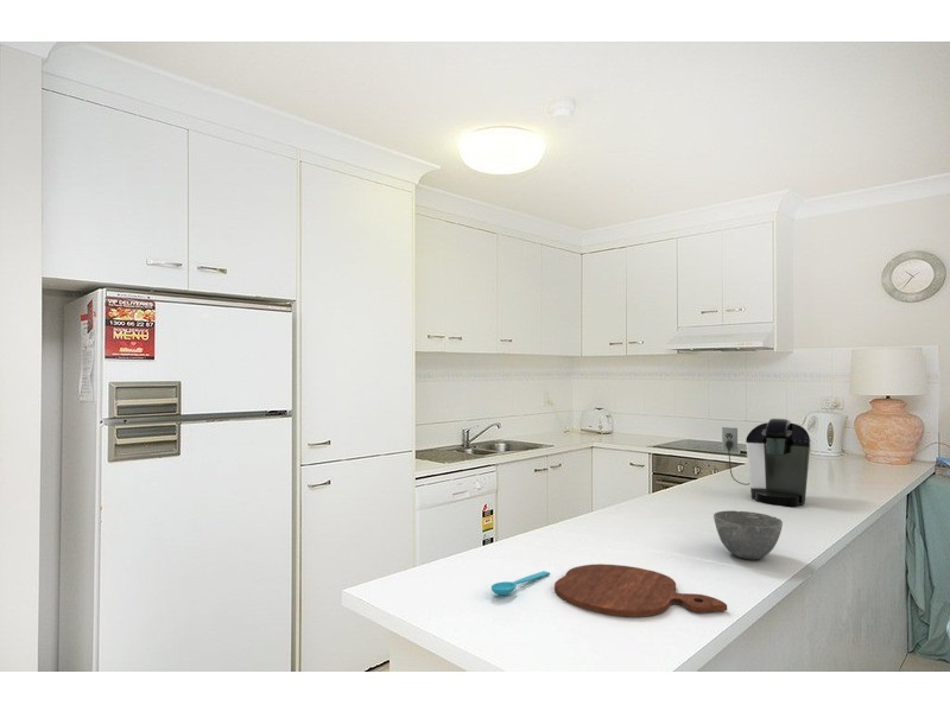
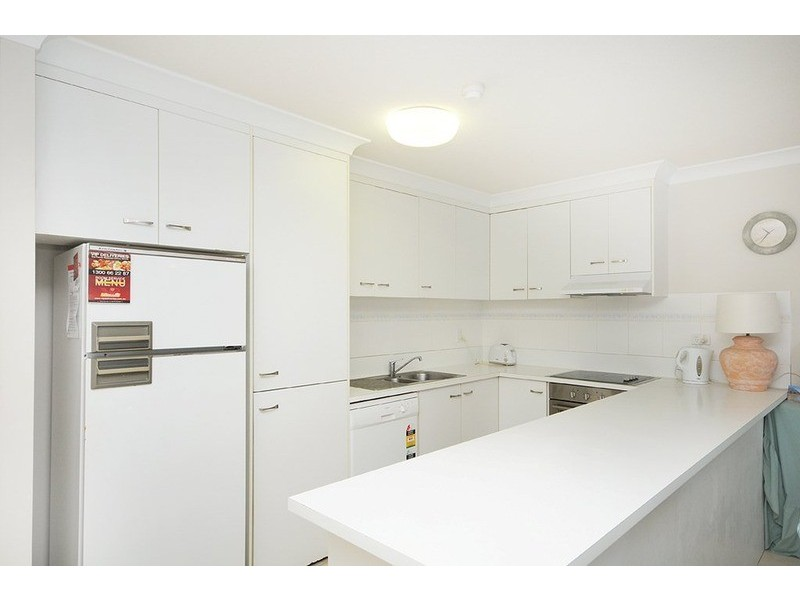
- cutting board [553,562,728,618]
- spoon [490,570,551,596]
- bowl [712,509,784,560]
- coffee maker [721,418,811,507]
